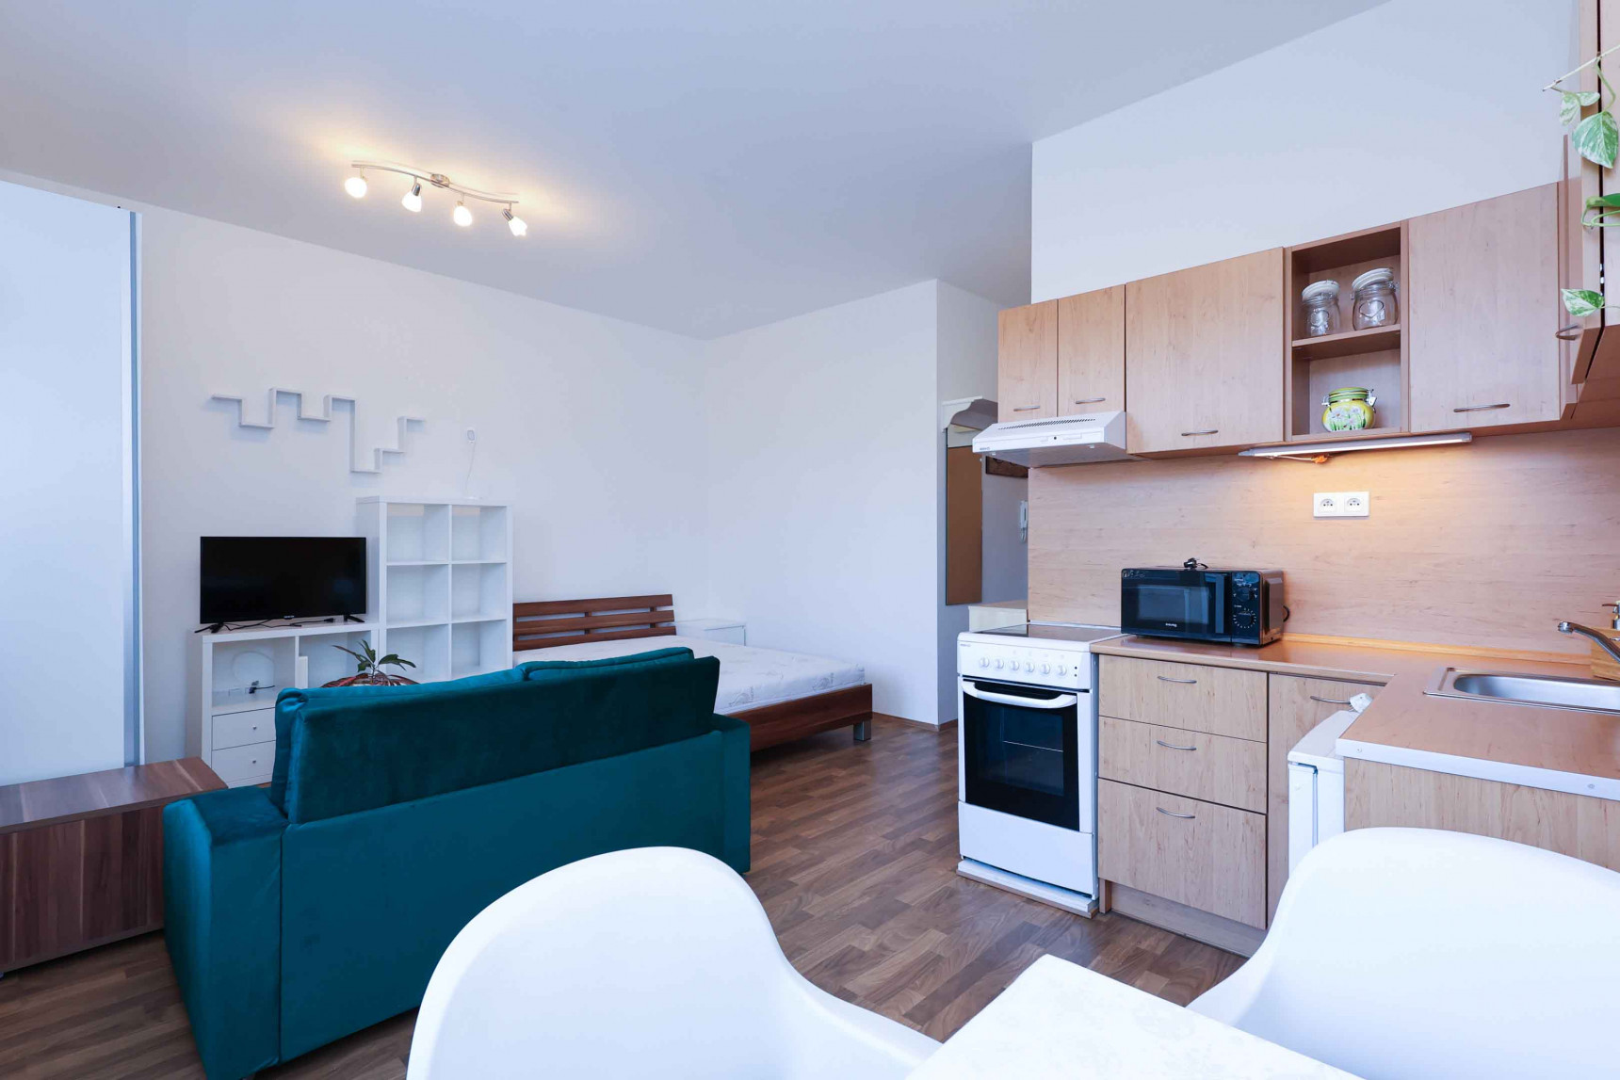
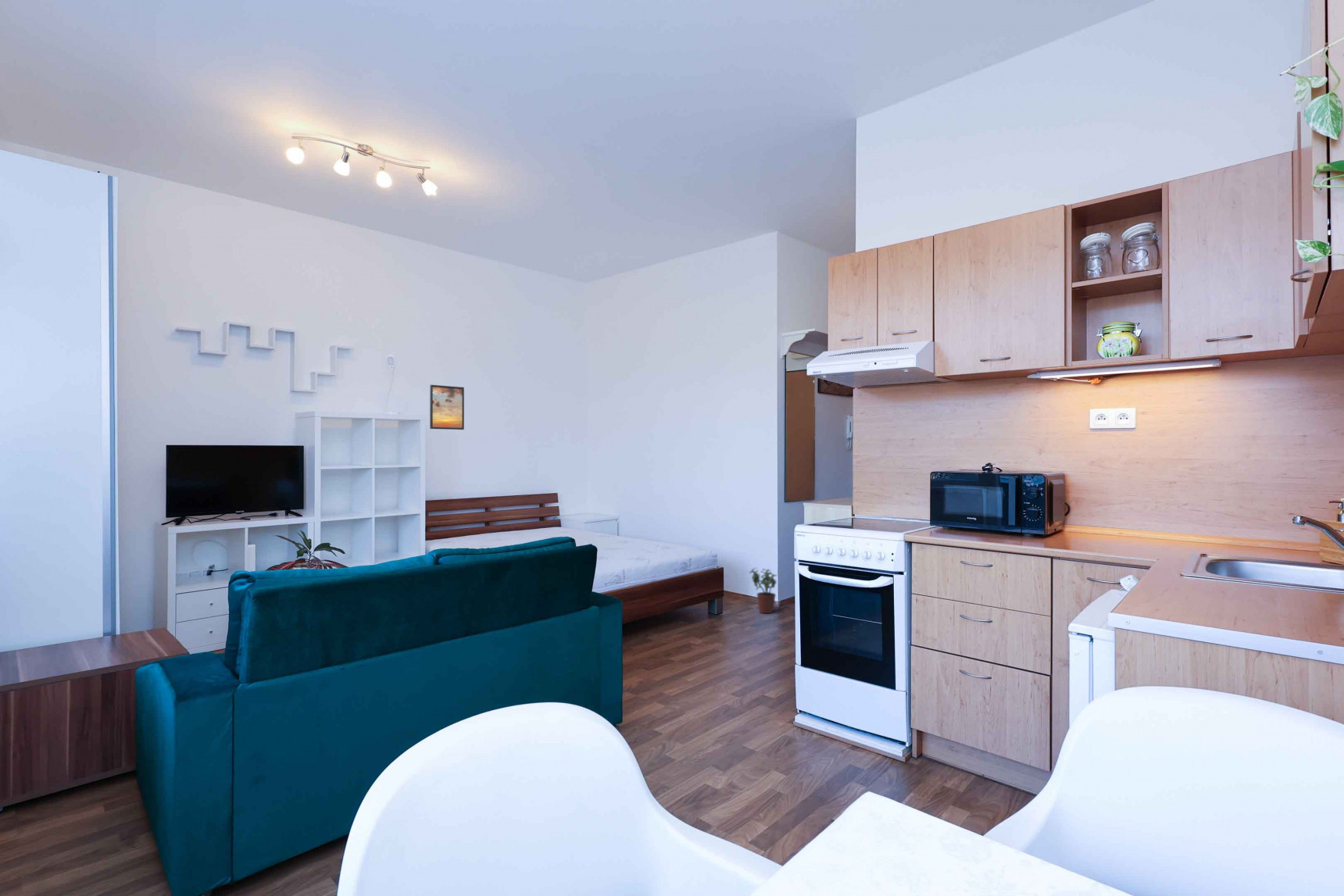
+ potted plant [749,567,778,614]
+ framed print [429,384,465,430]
